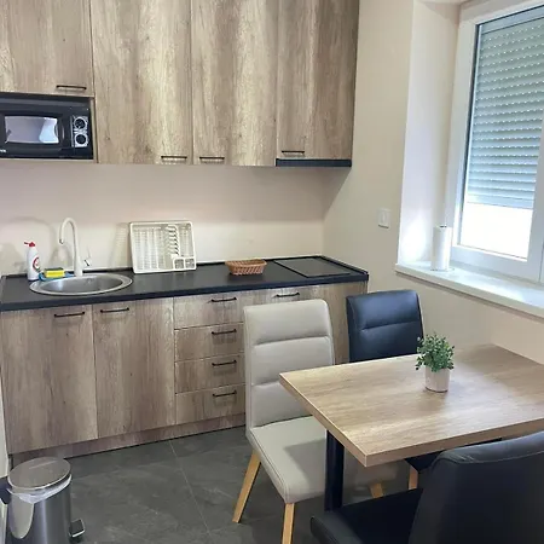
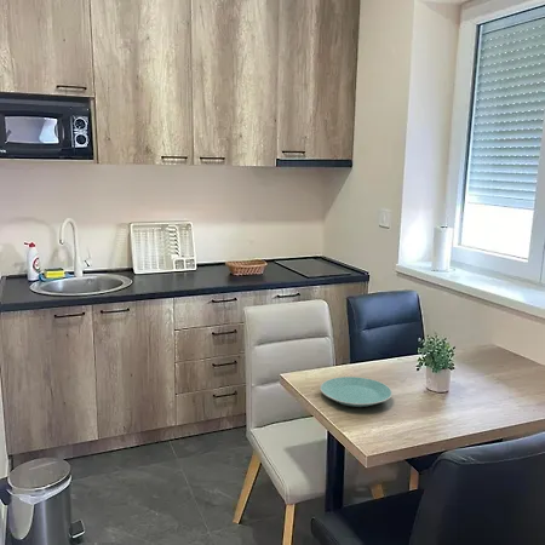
+ plate [319,375,394,408]
